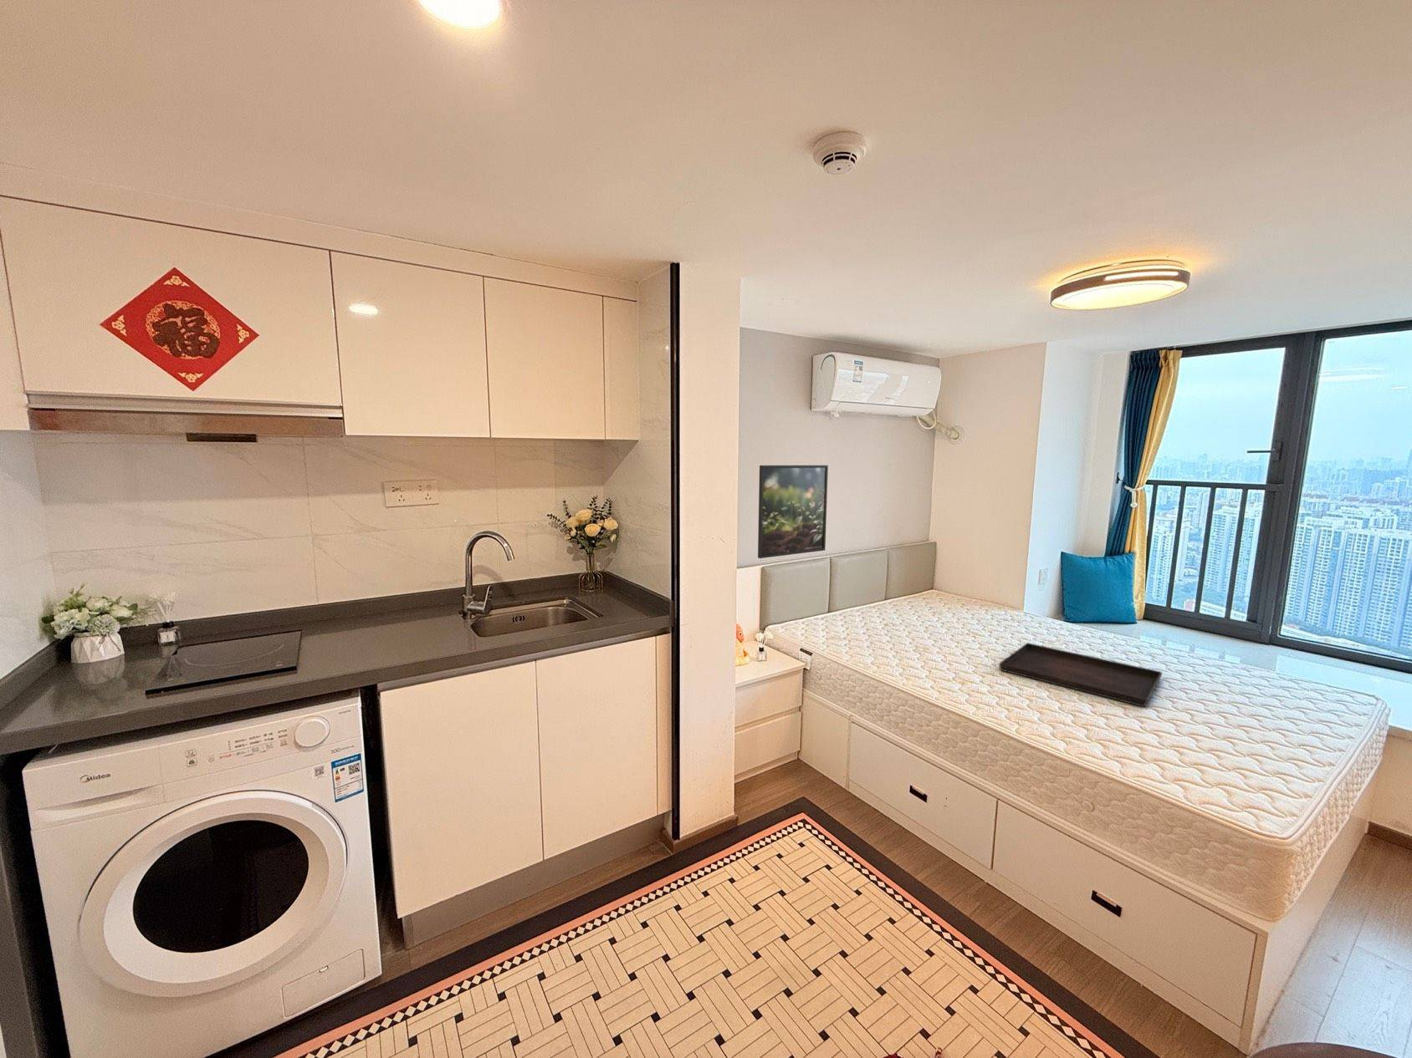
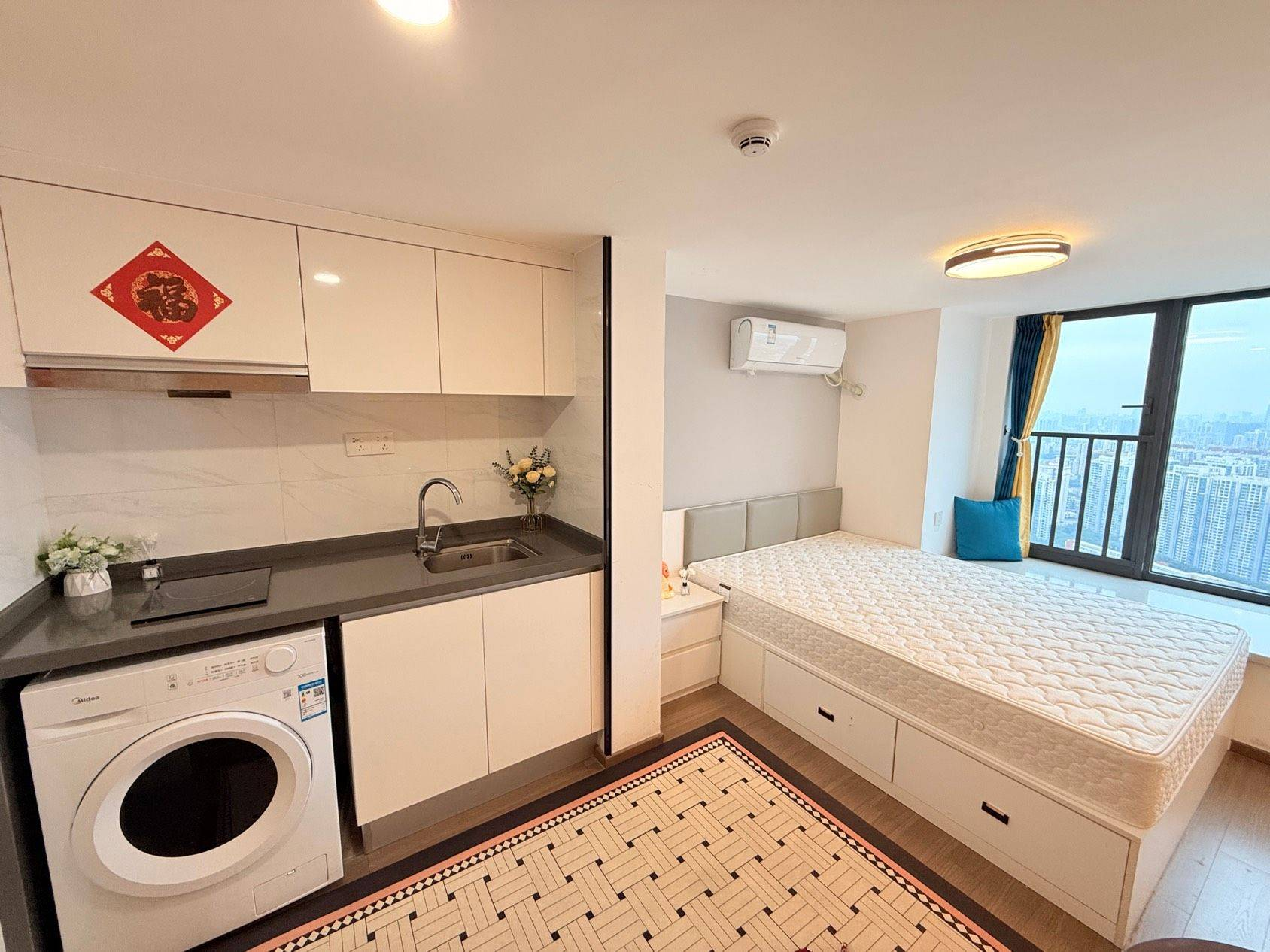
- serving tray [998,642,1163,708]
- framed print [757,465,829,559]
